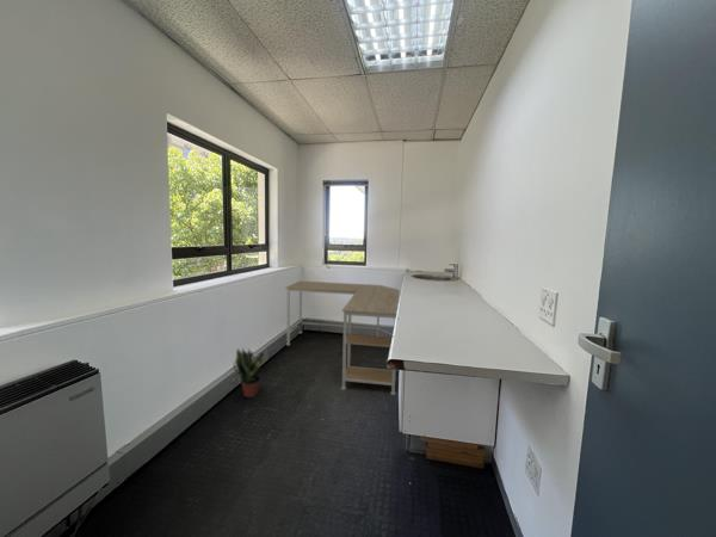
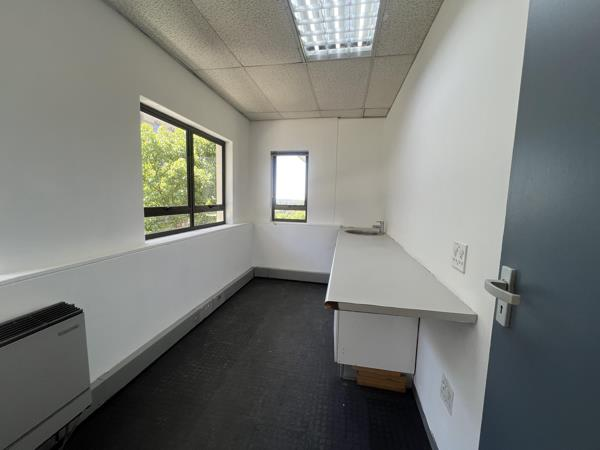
- potted plant [233,347,265,397]
- desk [284,279,401,396]
